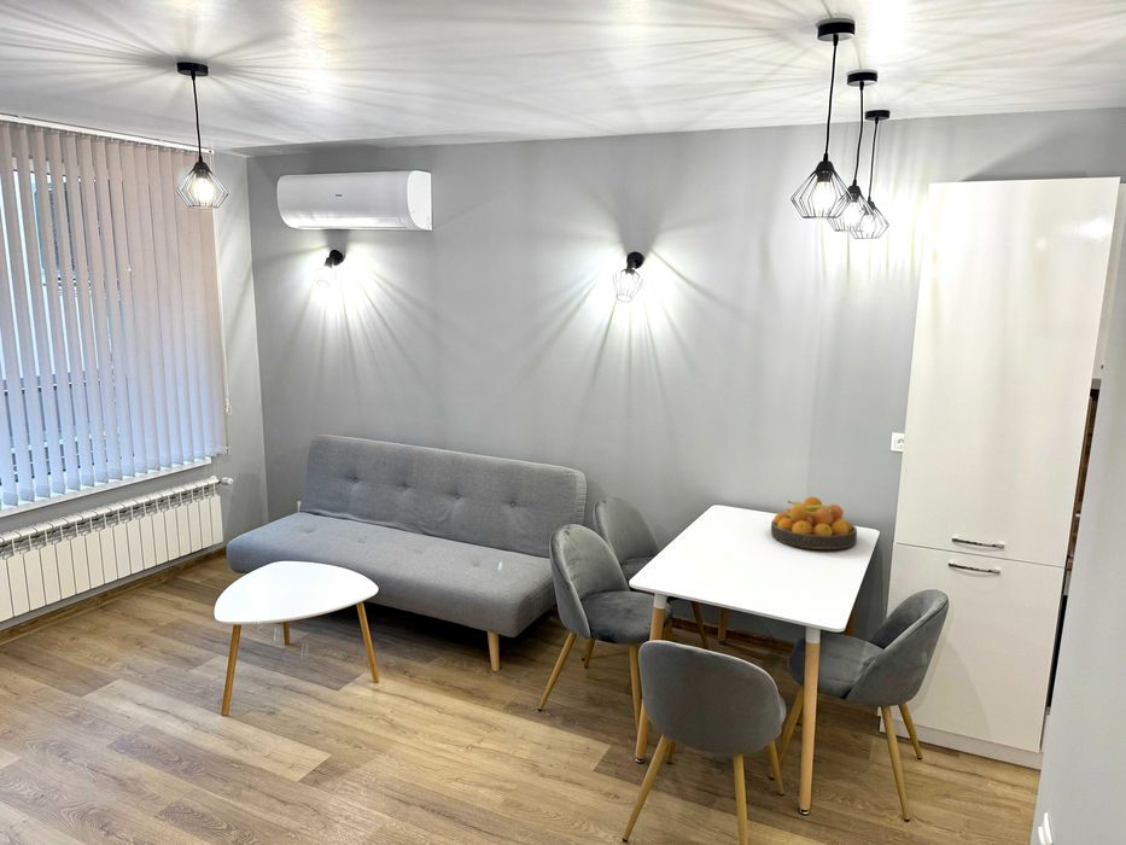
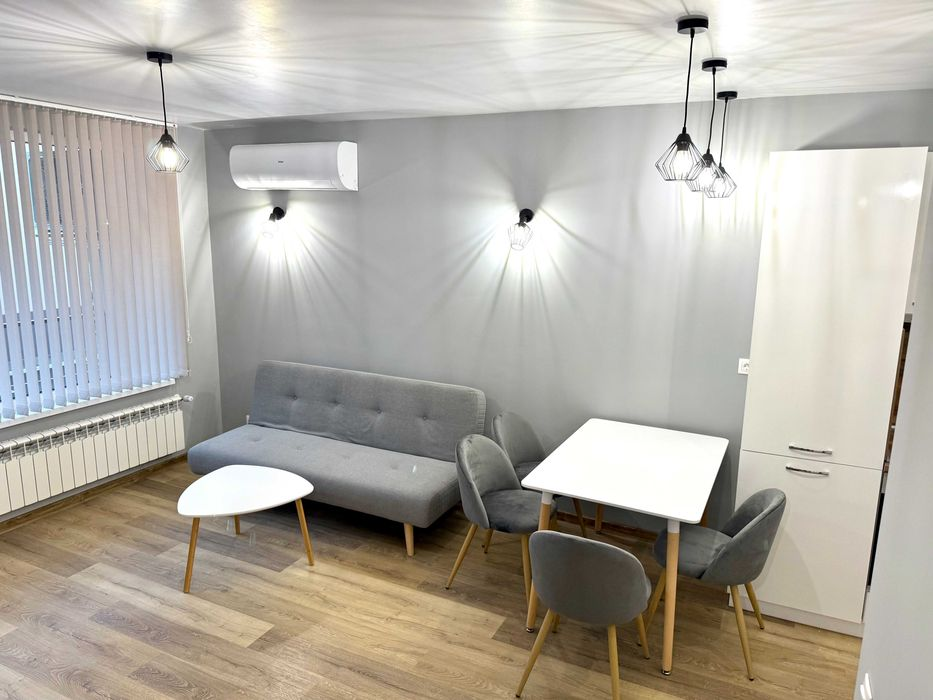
- fruit bowl [770,496,858,550]
